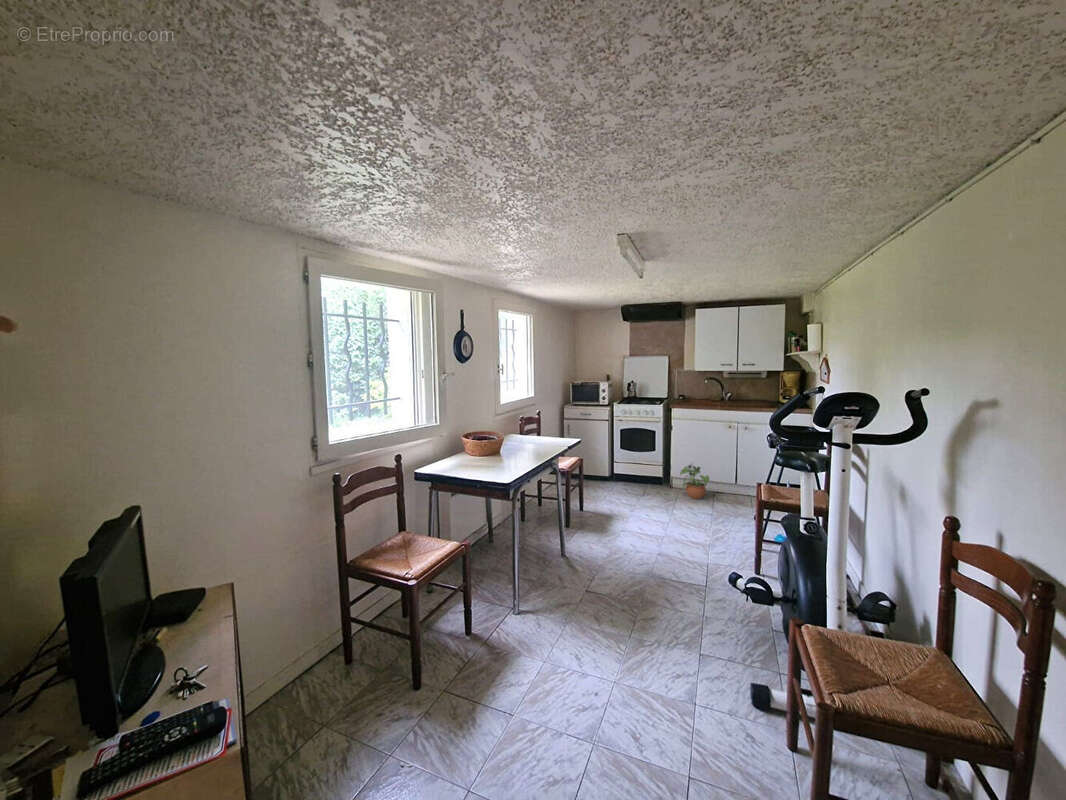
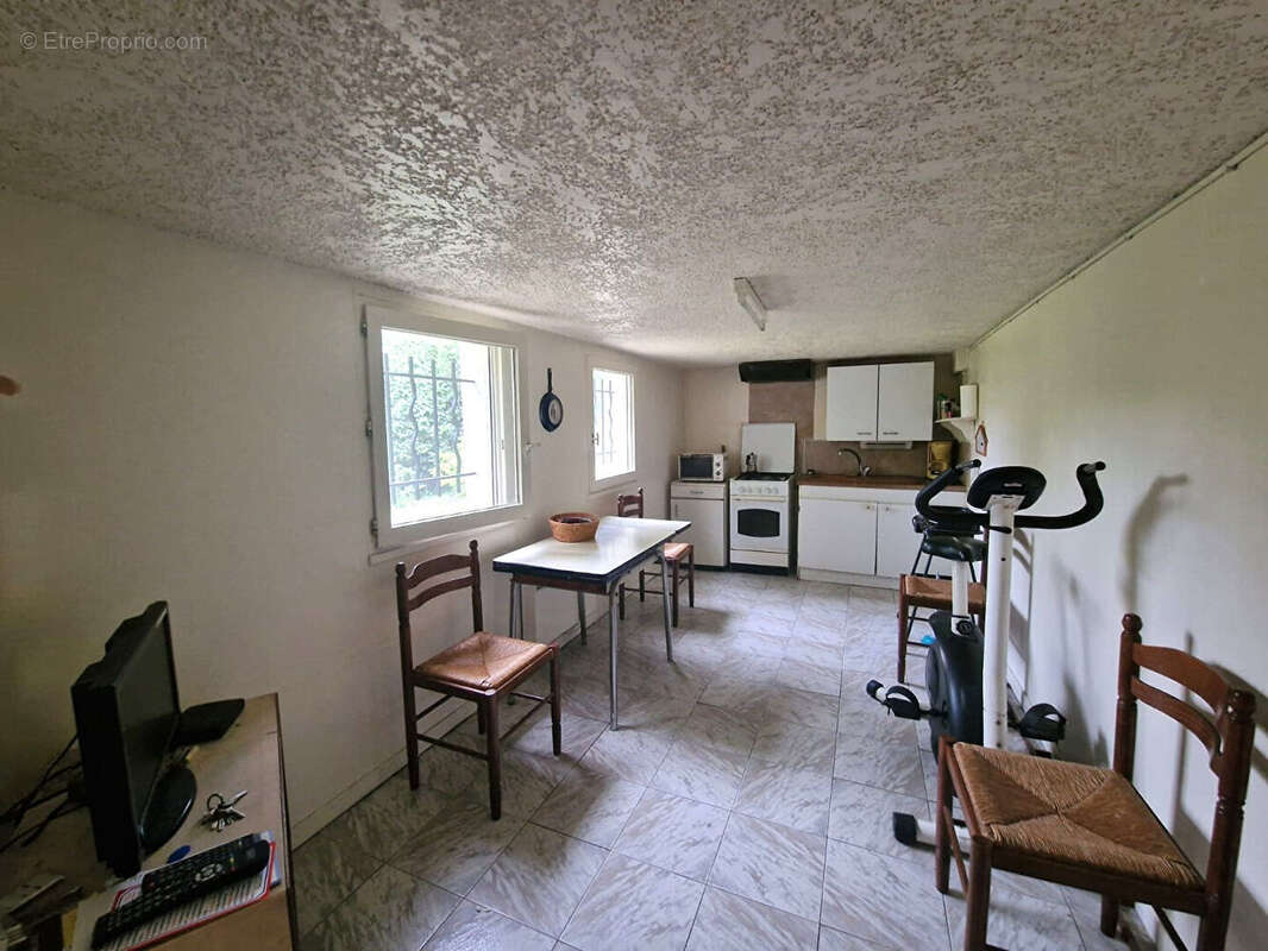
- potted plant [679,461,711,500]
